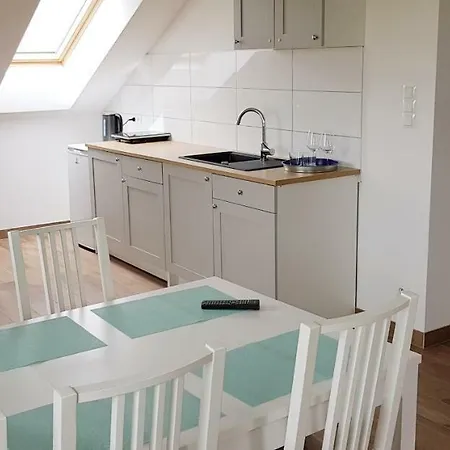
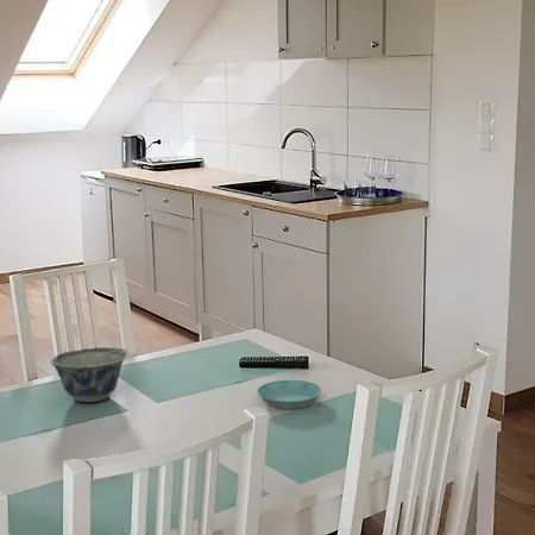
+ saucer [256,379,322,410]
+ bowl [50,346,130,403]
